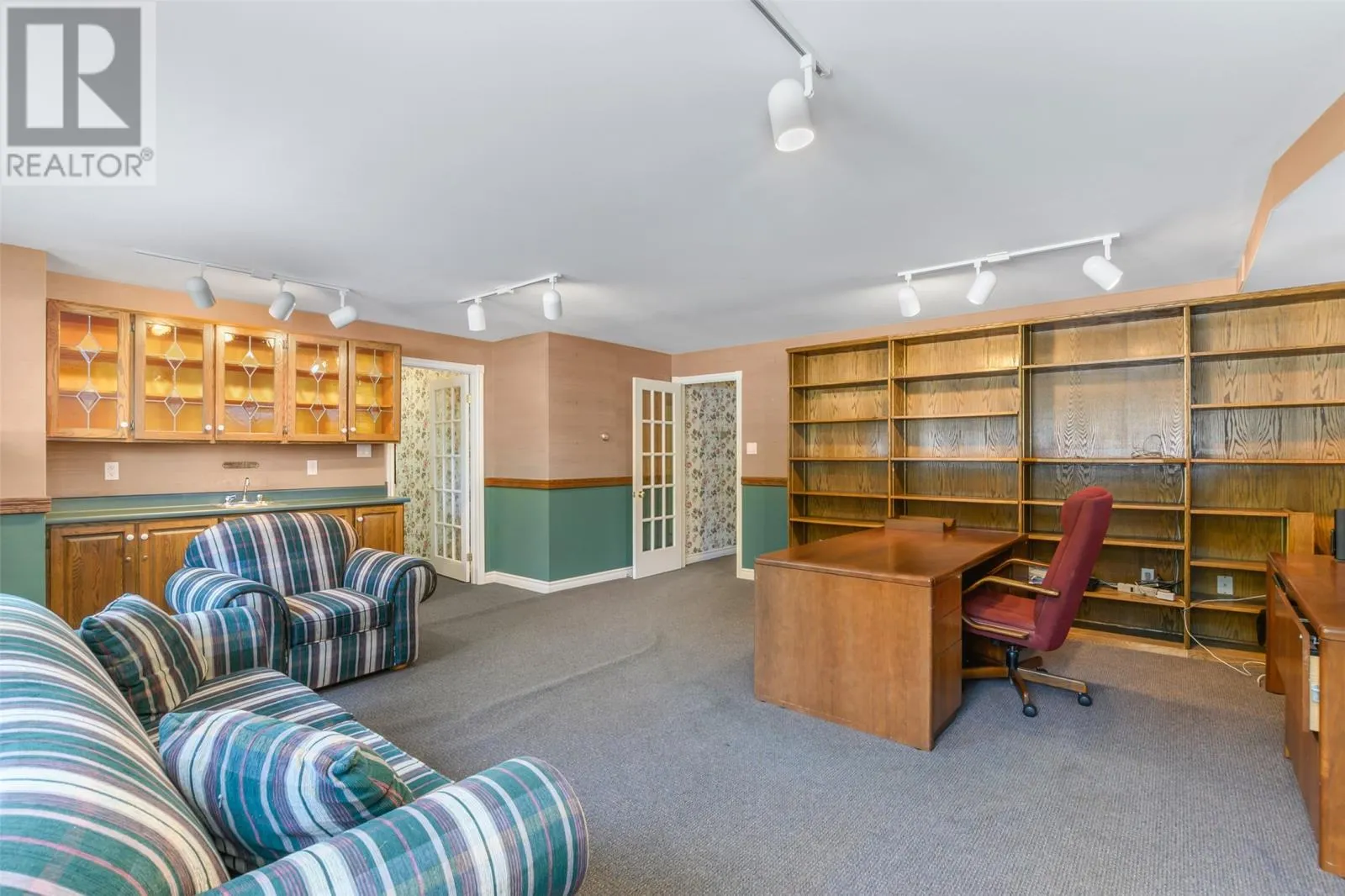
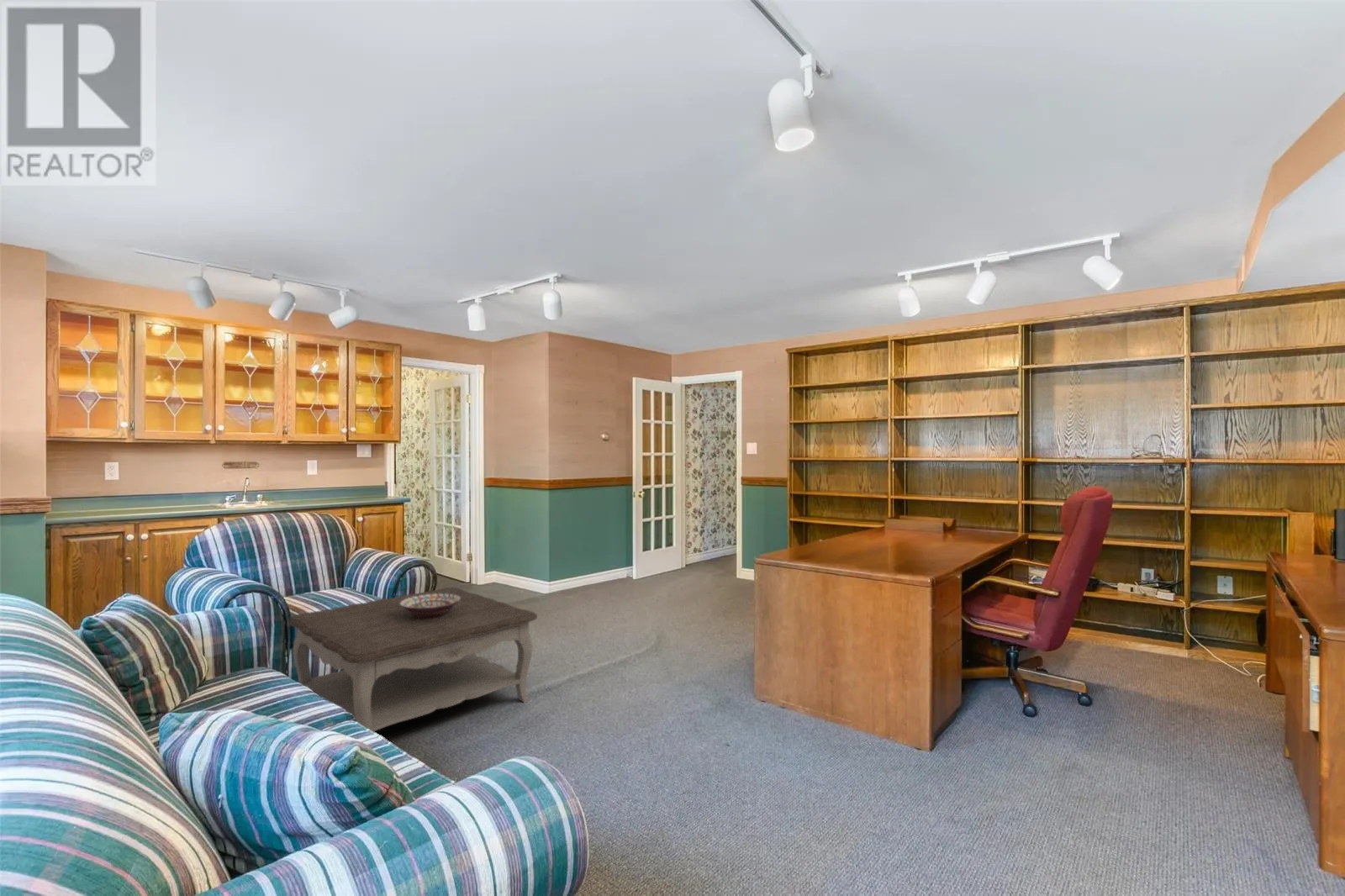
+ decorative bowl [400,593,461,618]
+ coffee table [288,587,538,732]
